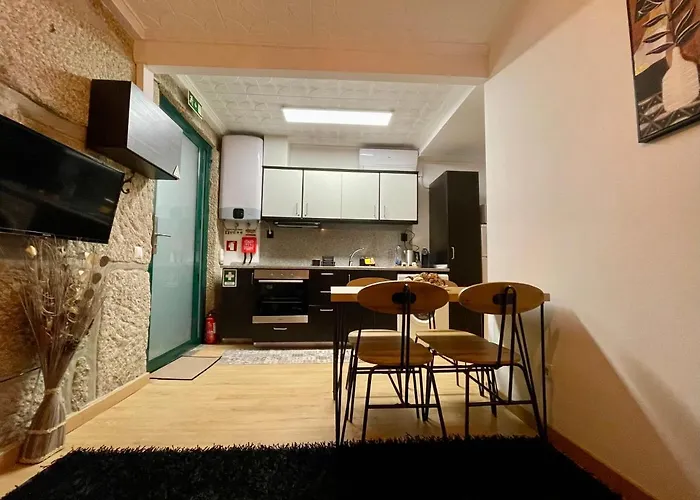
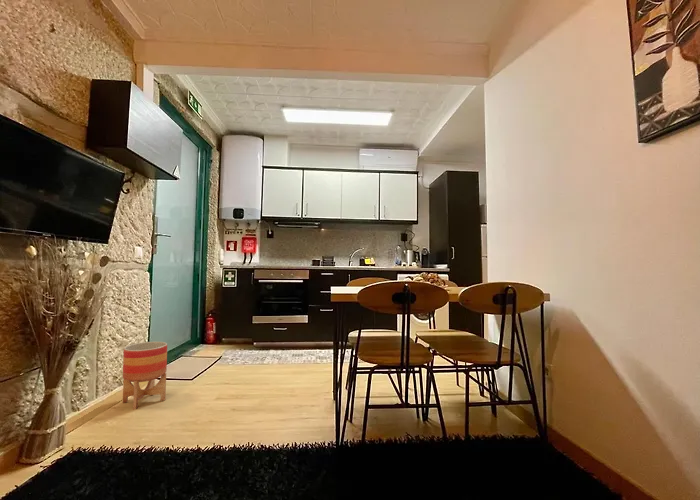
+ planter [122,341,168,410]
